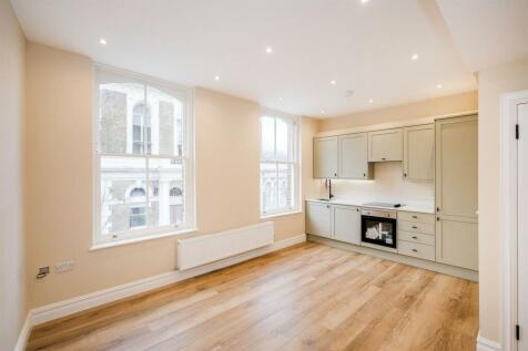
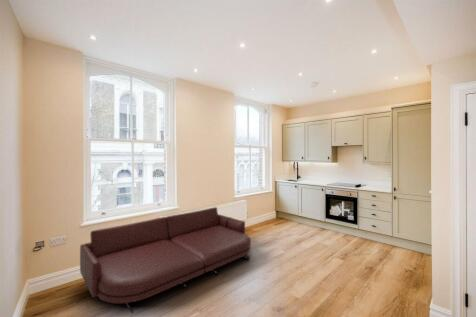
+ leather [79,206,252,315]
